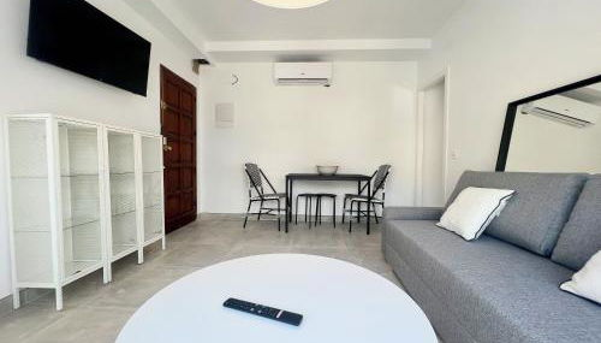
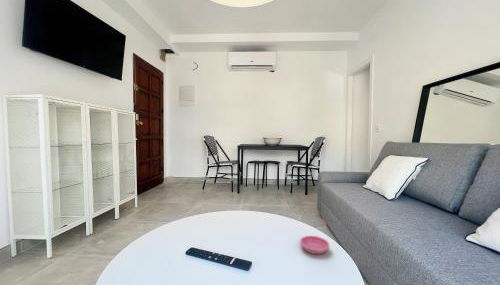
+ saucer [299,235,331,255]
